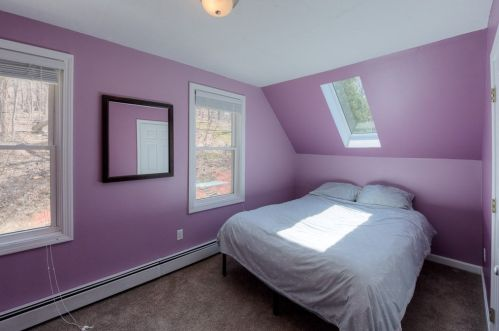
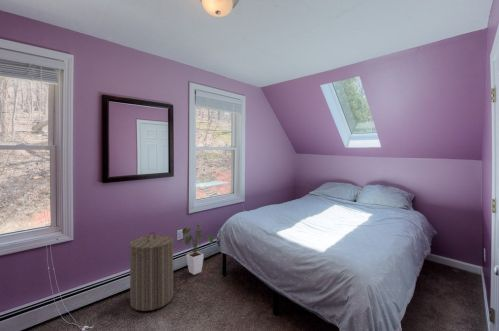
+ laundry hamper [129,230,175,312]
+ house plant [178,222,214,276]
